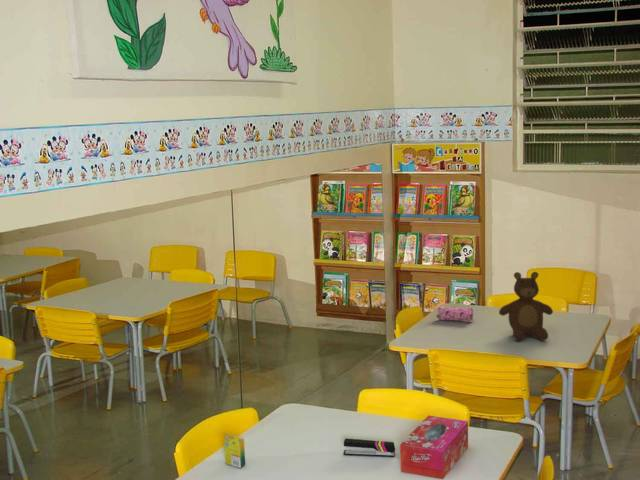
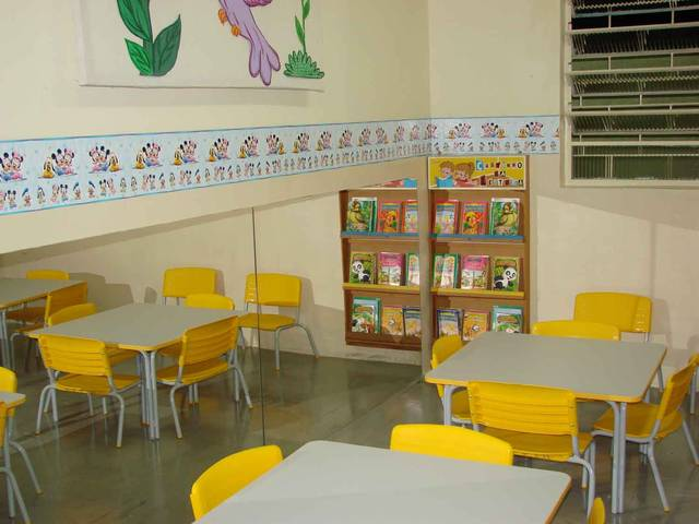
- tissue box [399,415,469,480]
- stapler [343,437,396,458]
- teddy bear [498,271,554,342]
- pencil case [436,304,474,323]
- crayon box [223,432,246,469]
